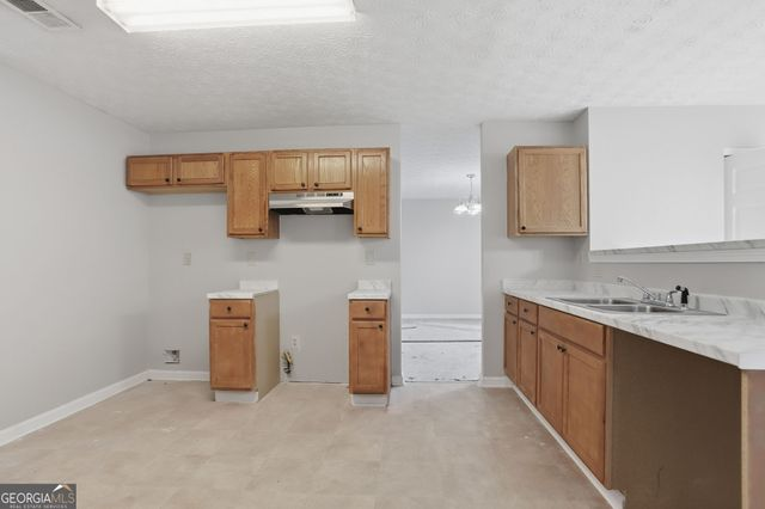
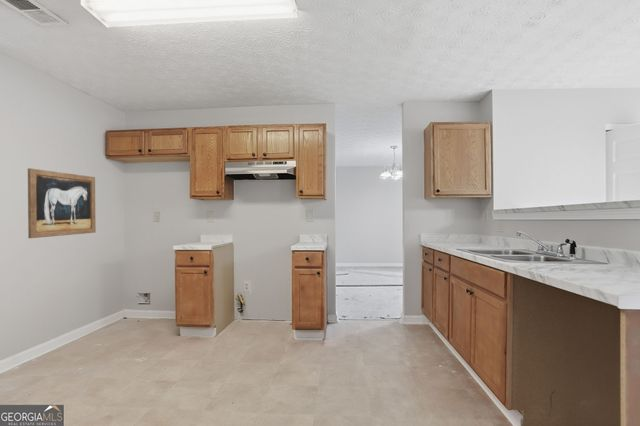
+ wall art [27,167,97,239]
